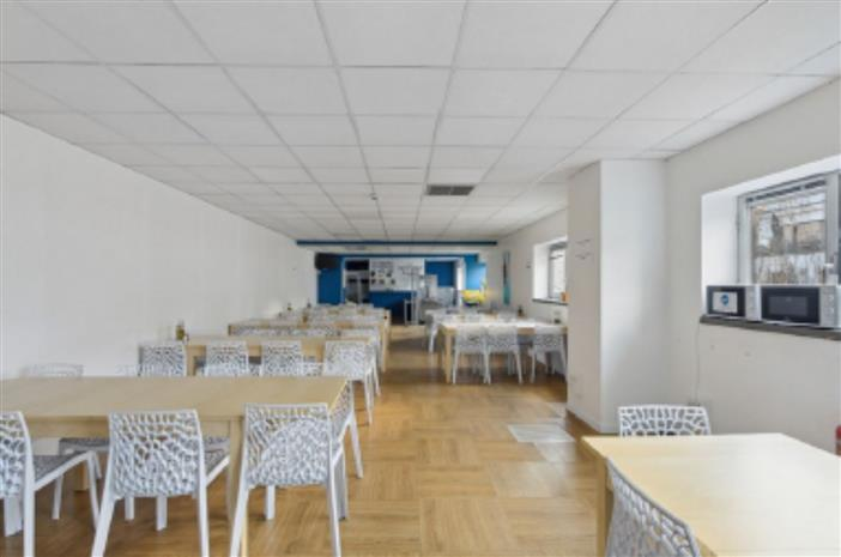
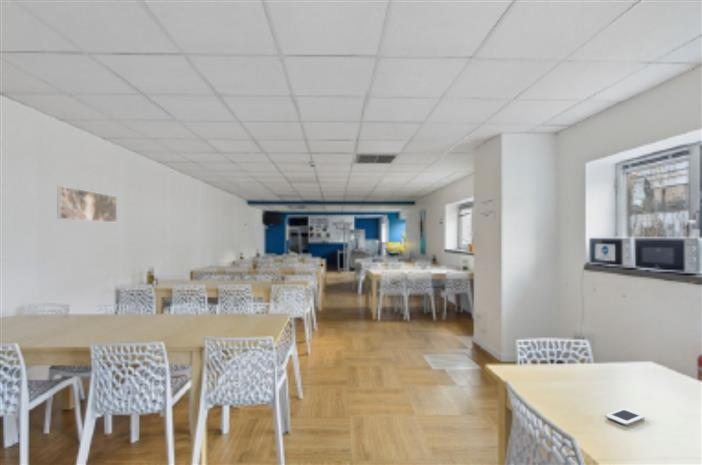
+ smartphone [605,407,646,426]
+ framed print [56,185,118,223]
